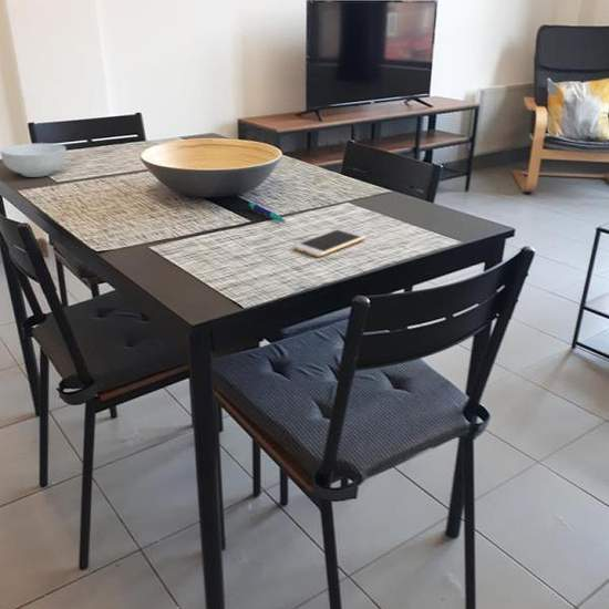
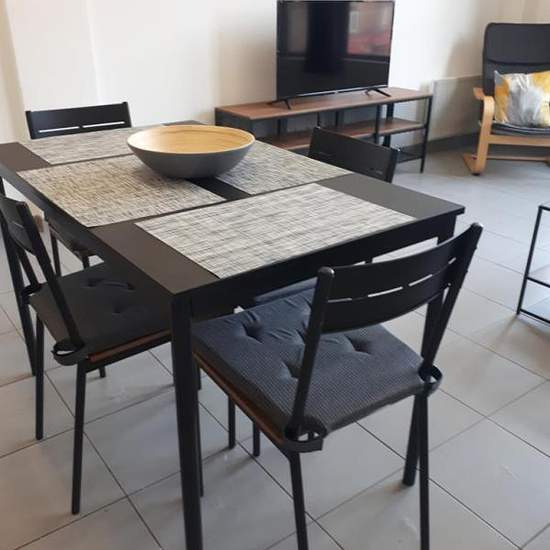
- cereal bowl [0,142,68,178]
- pen [248,202,287,224]
- smartphone [292,227,368,258]
